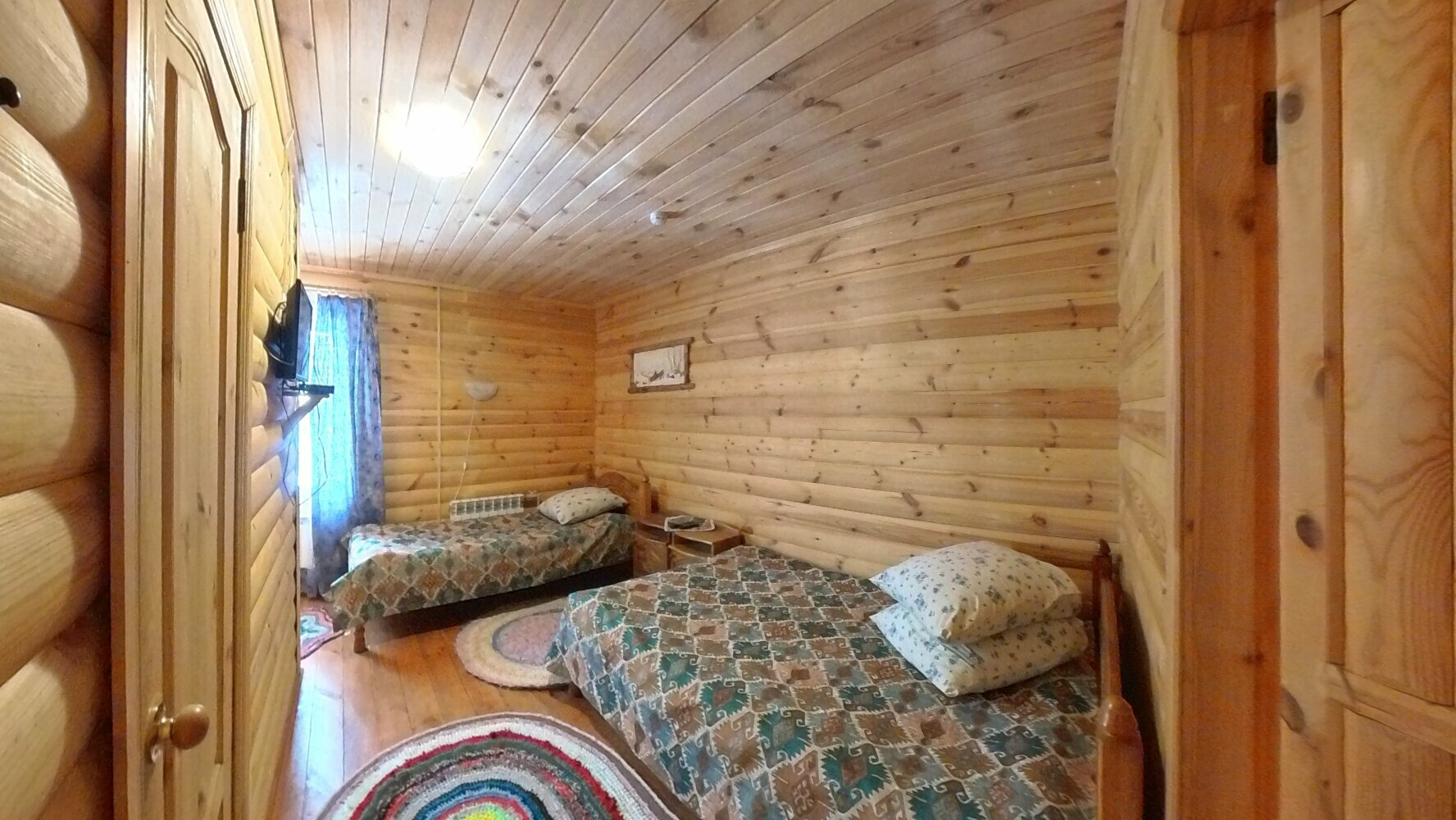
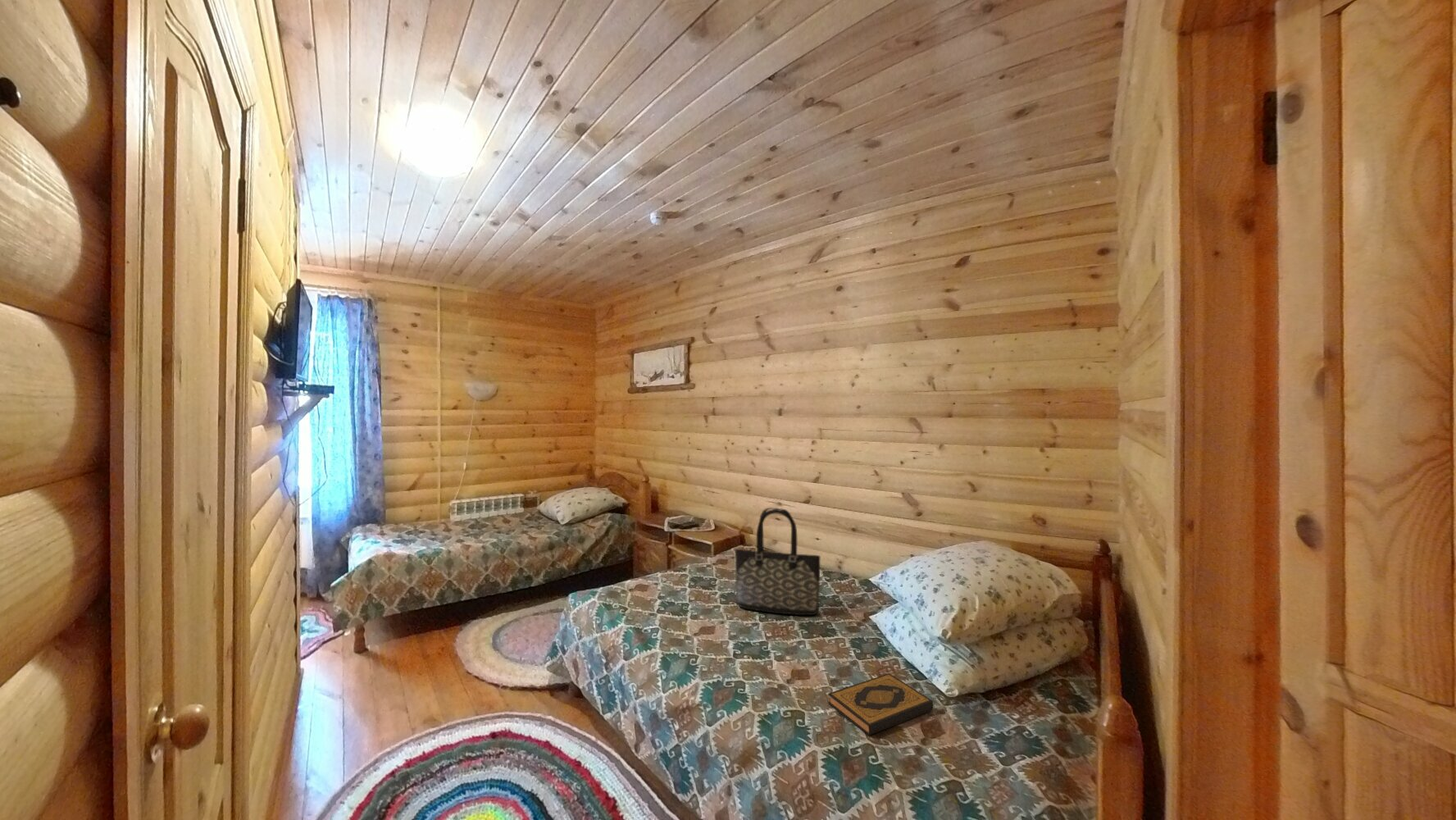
+ hardback book [827,672,934,736]
+ tote bag [735,507,821,616]
